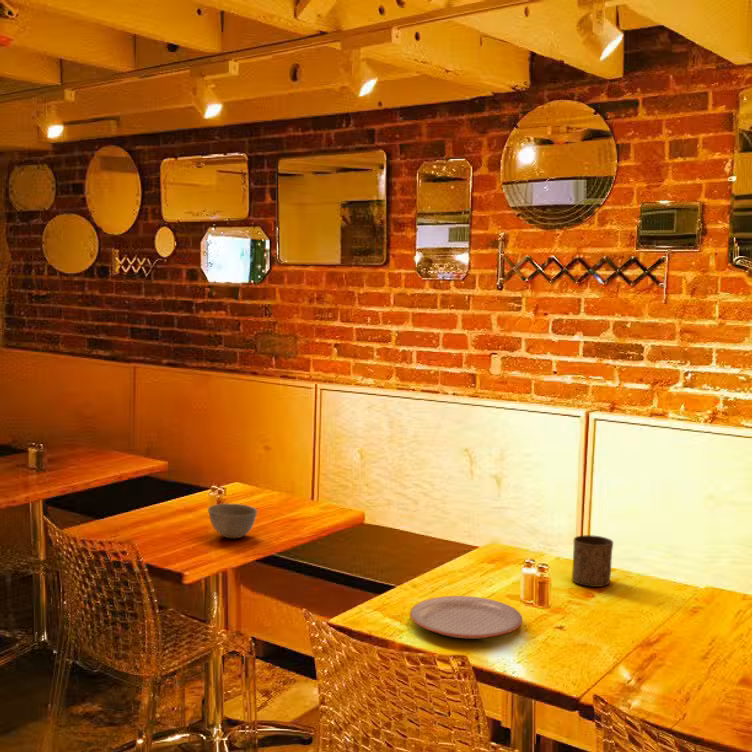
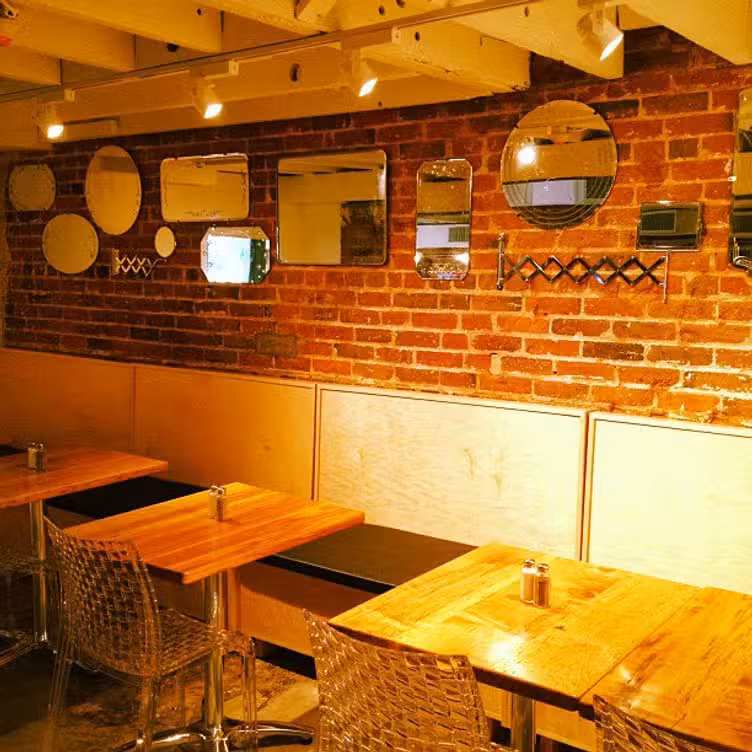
- cup [571,534,614,588]
- bowl [207,503,258,539]
- plate [409,595,523,639]
